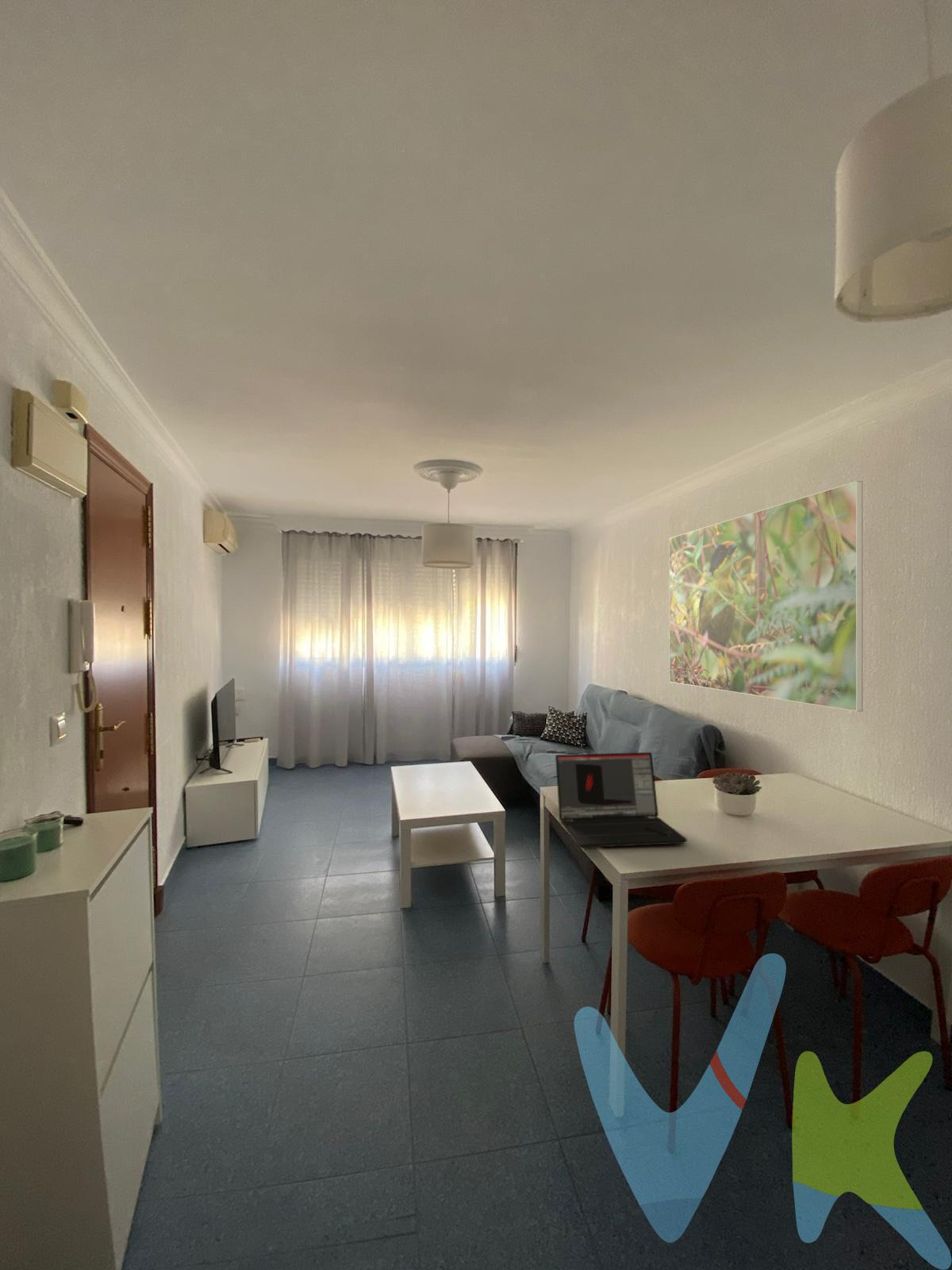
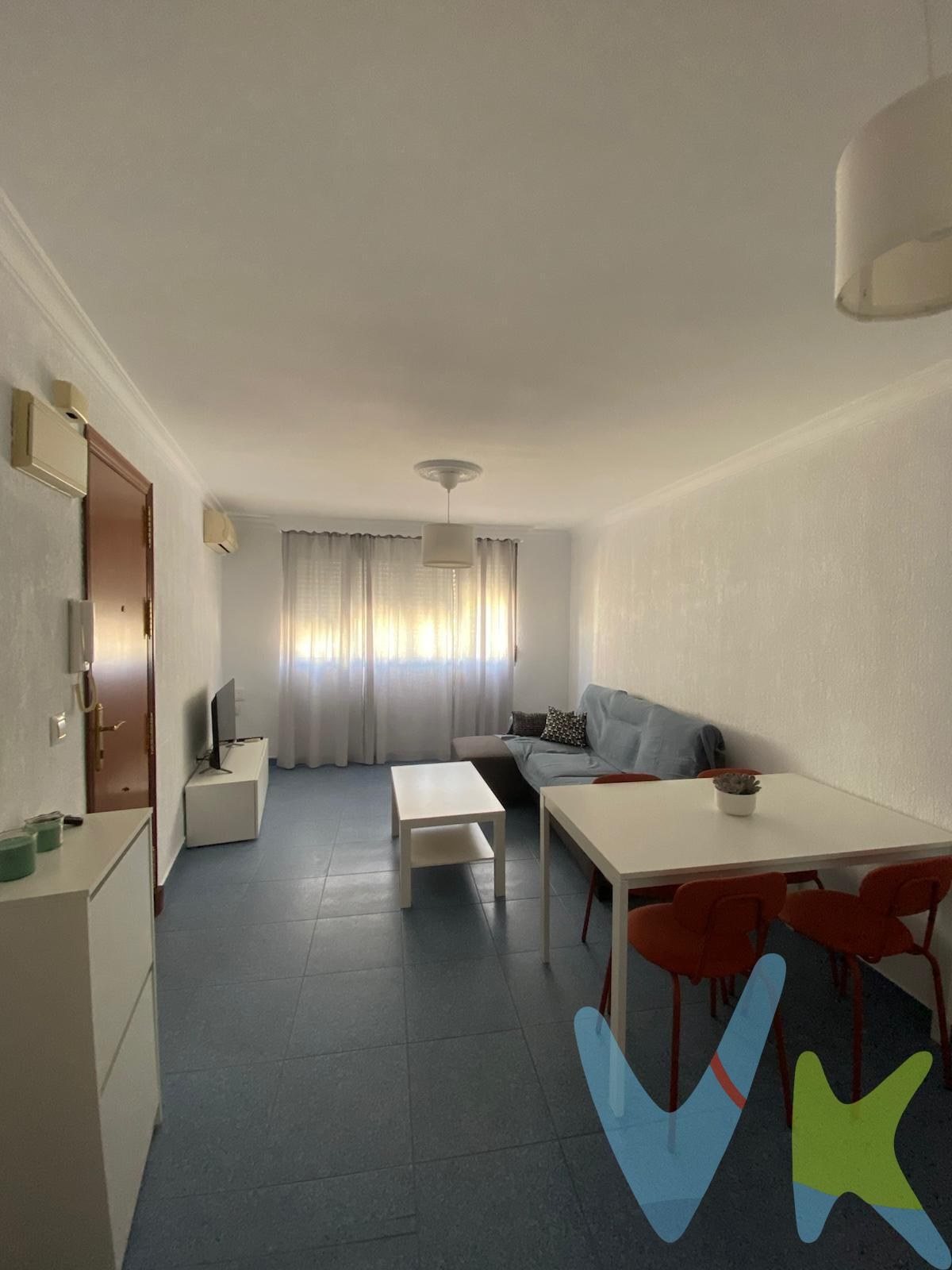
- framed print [669,480,863,713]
- laptop [555,752,688,849]
